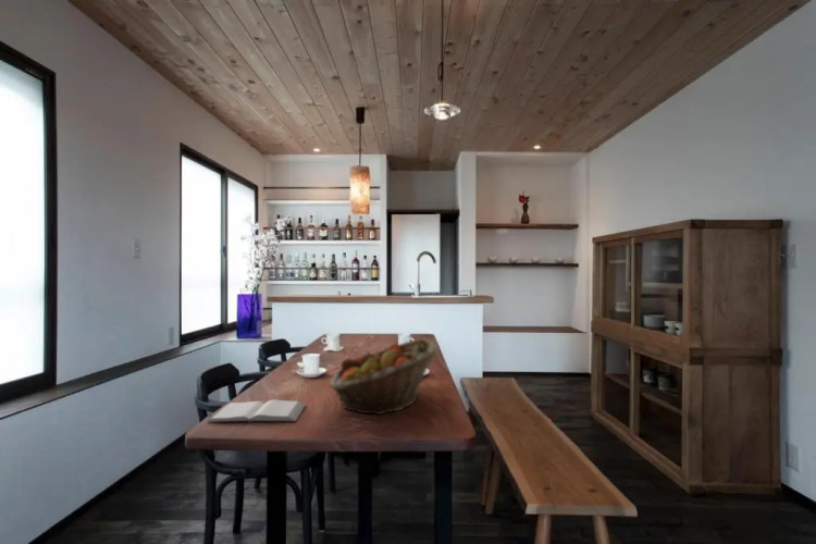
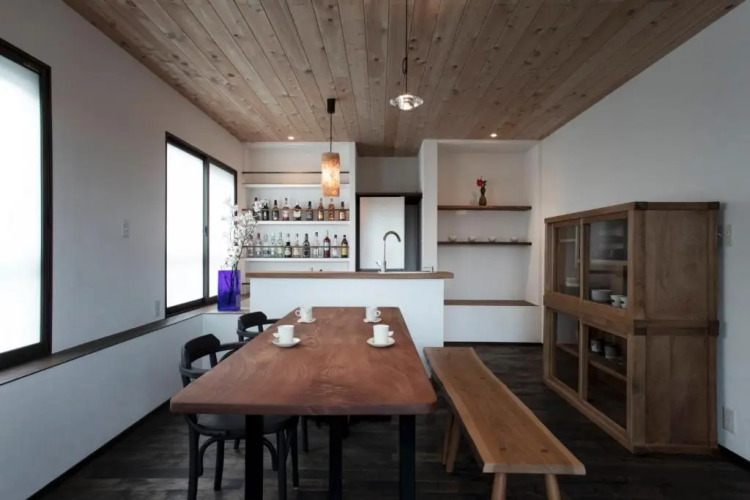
- book [206,398,307,423]
- fruit basket [329,337,441,416]
